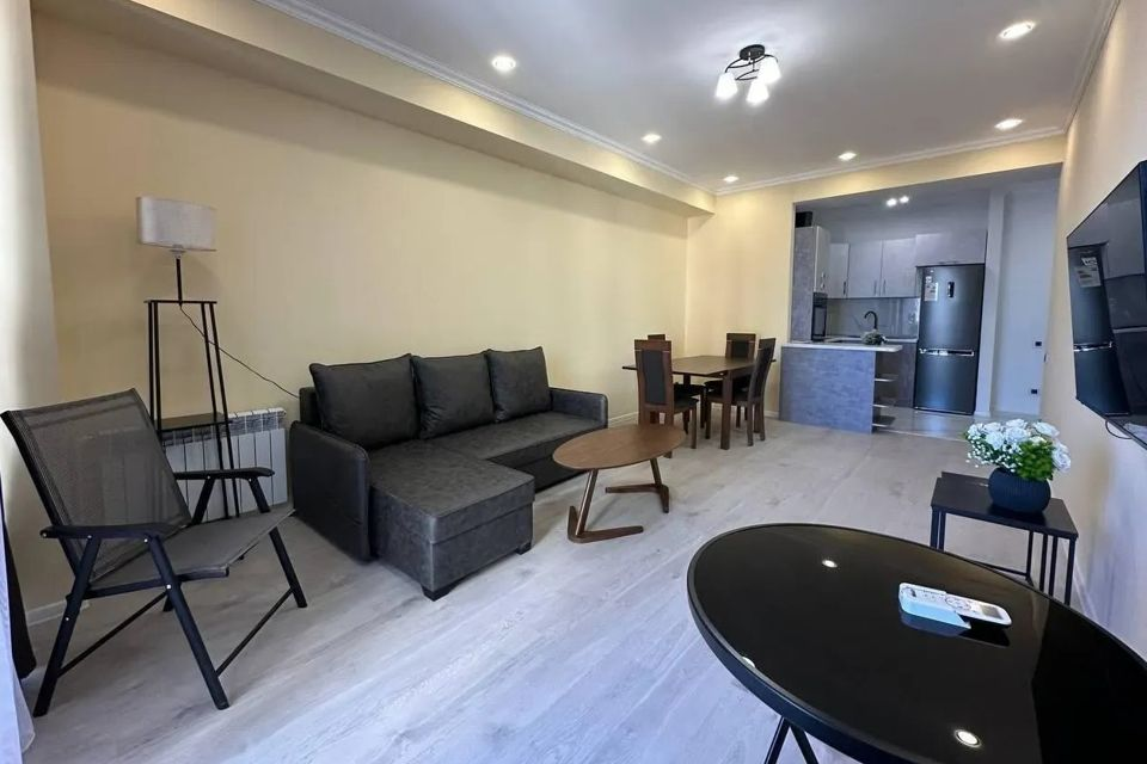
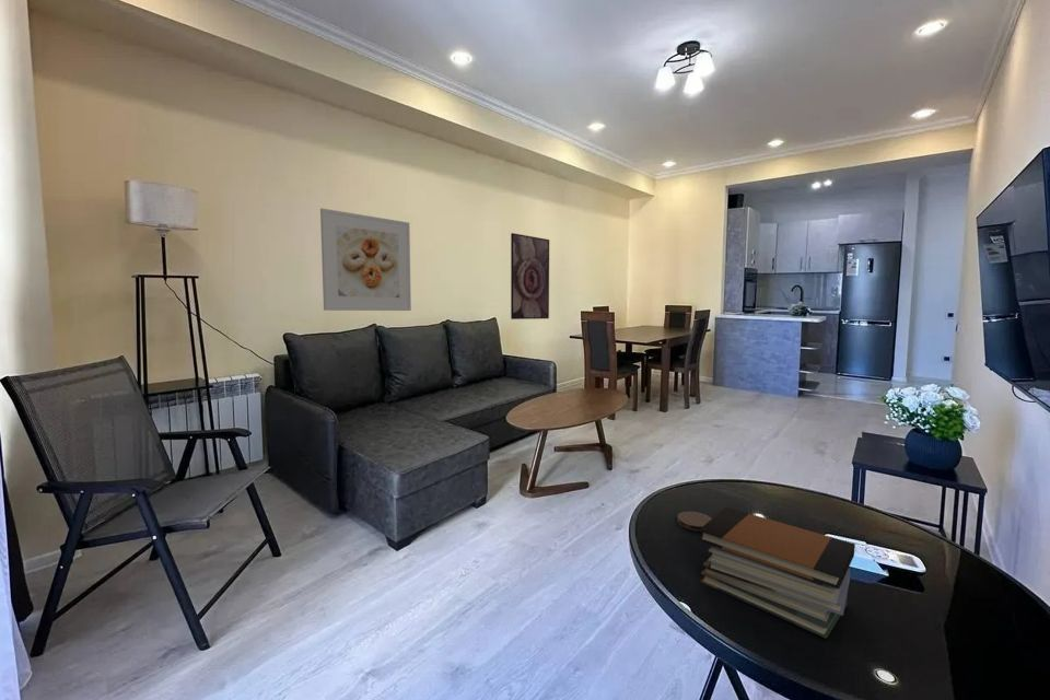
+ coaster [676,511,712,533]
+ book stack [698,506,856,640]
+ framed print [319,208,412,312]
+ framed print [510,232,550,320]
